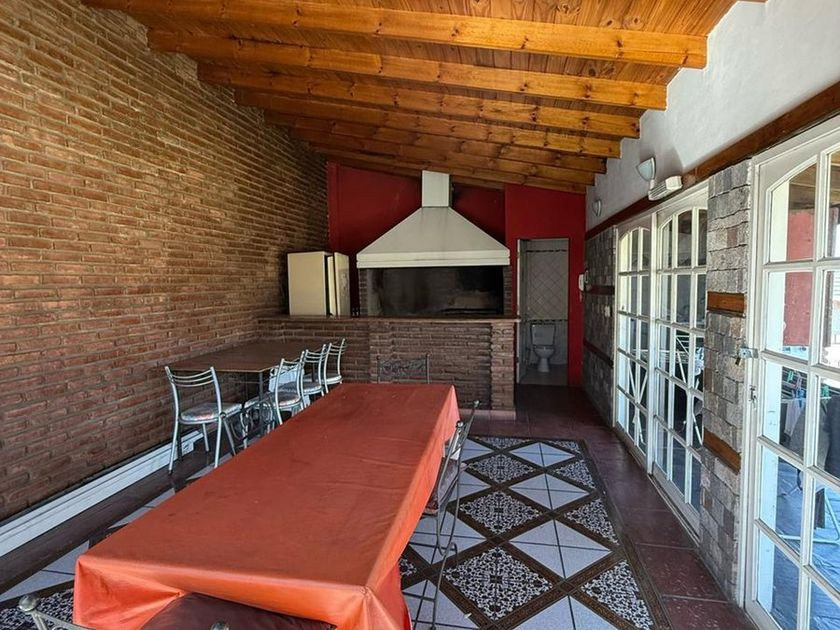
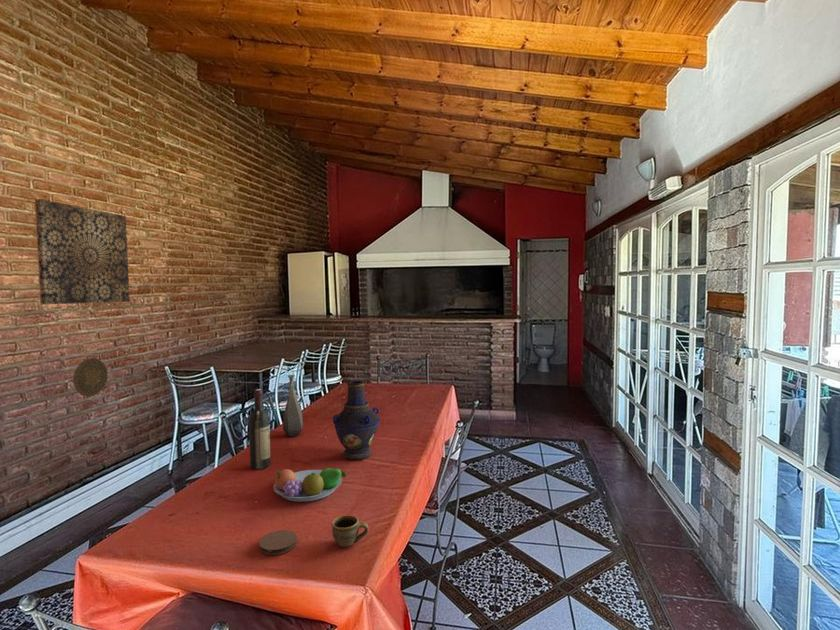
+ bottle [282,374,304,438]
+ wine bottle [248,388,272,470]
+ wall art [34,199,131,306]
+ fruit bowl [273,467,347,503]
+ vase [332,380,381,461]
+ decorative plate [72,357,109,397]
+ cup [331,514,370,548]
+ coaster [258,529,298,556]
